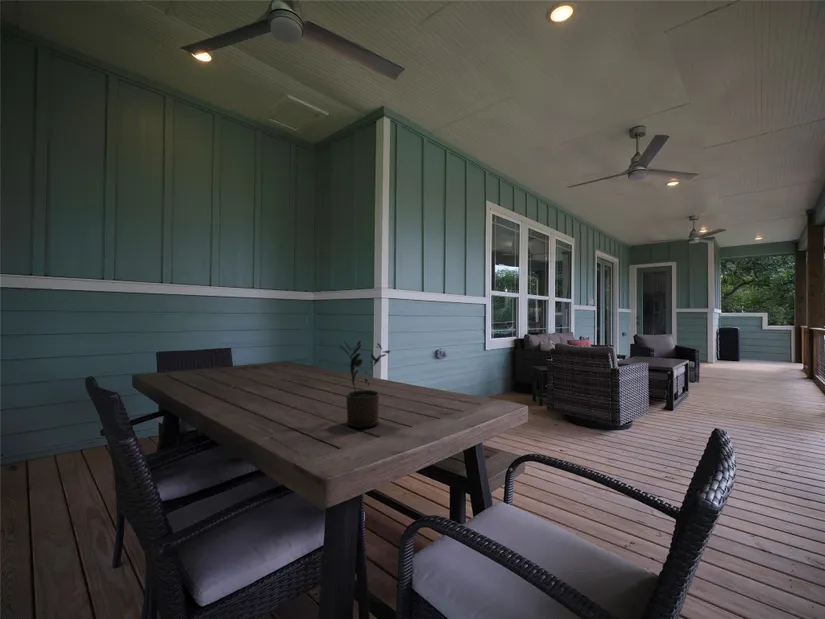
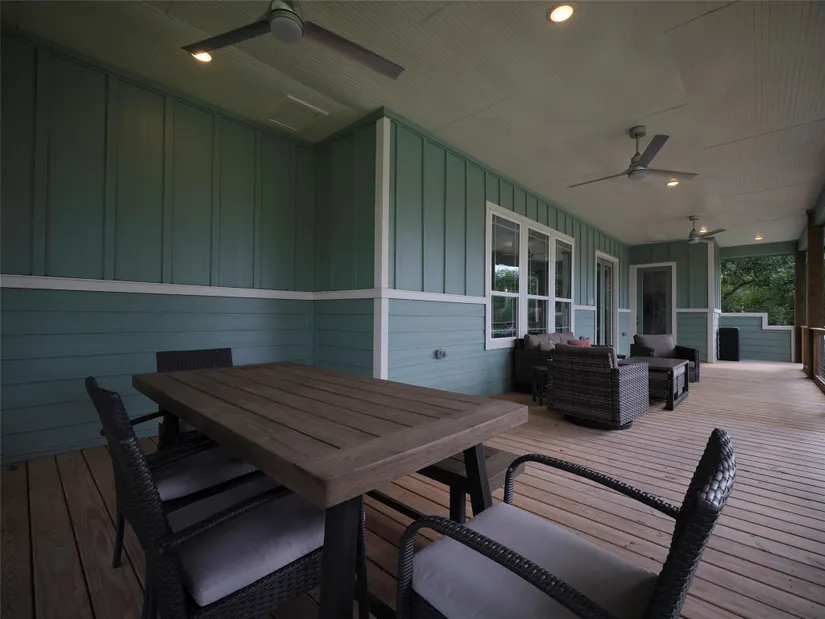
- potted plant [339,340,392,429]
